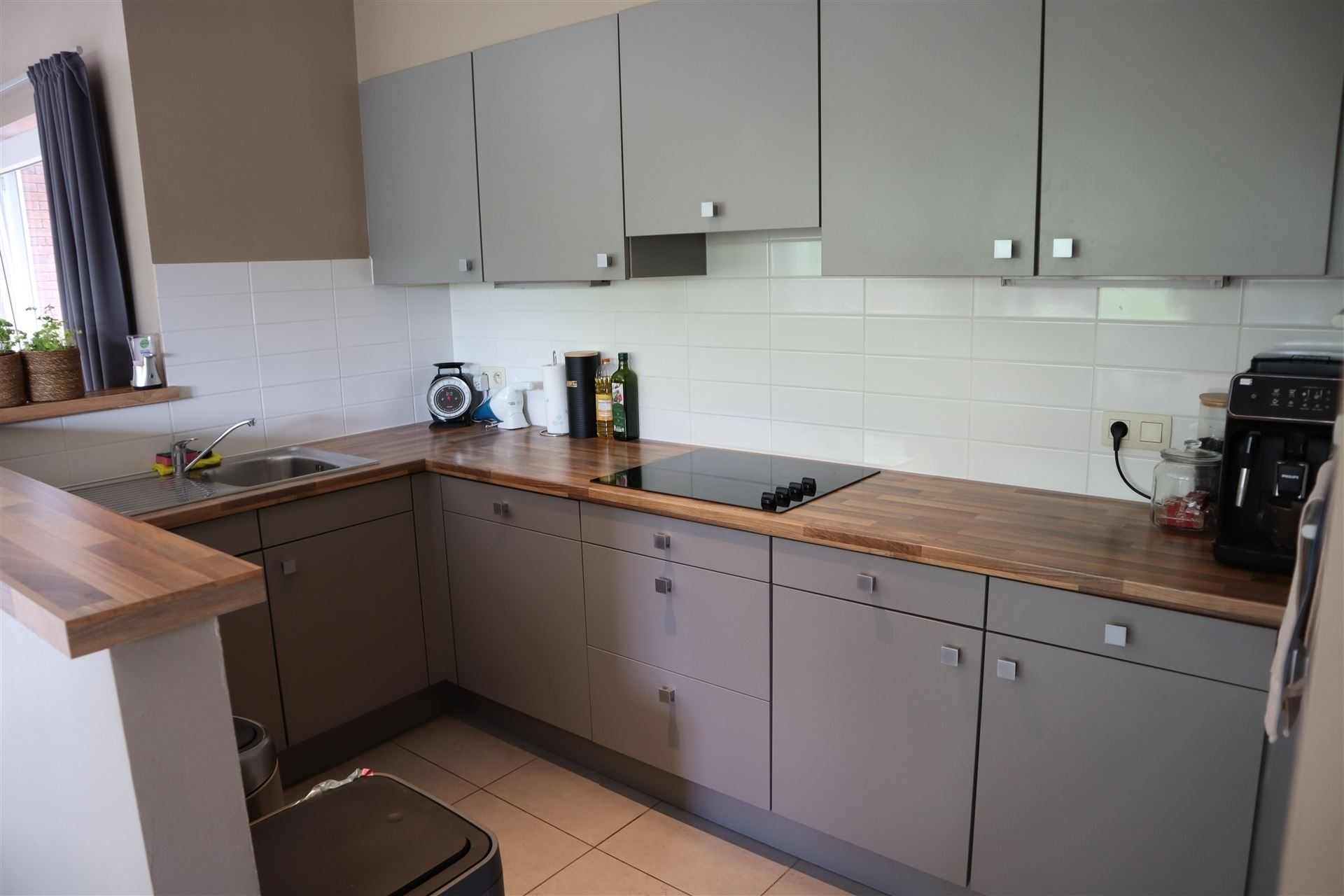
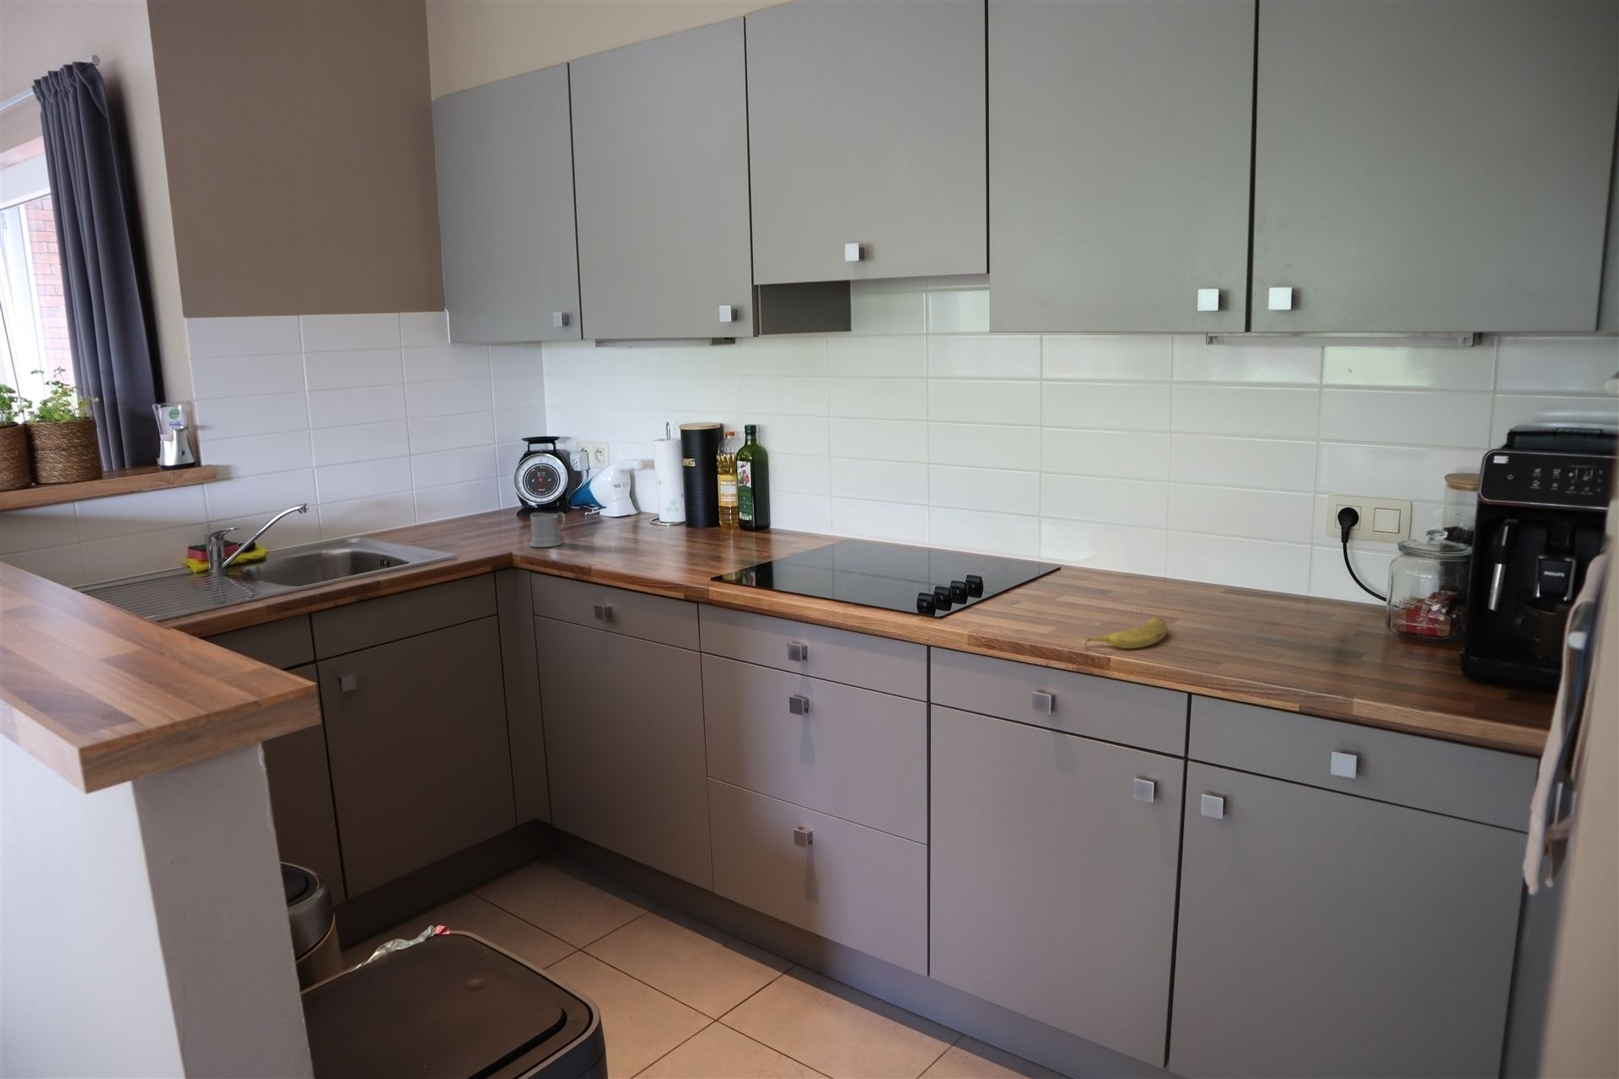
+ fruit [1084,617,1168,649]
+ mug [530,512,566,548]
